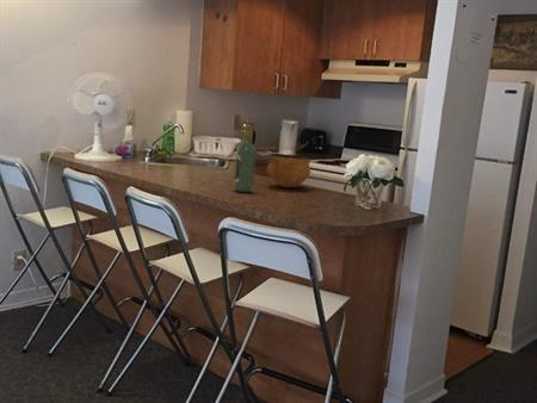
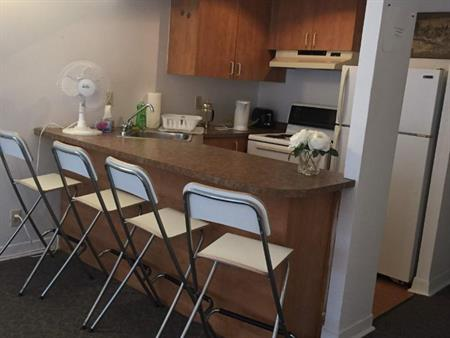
- bowl [266,153,313,188]
- wine bottle [233,124,257,193]
